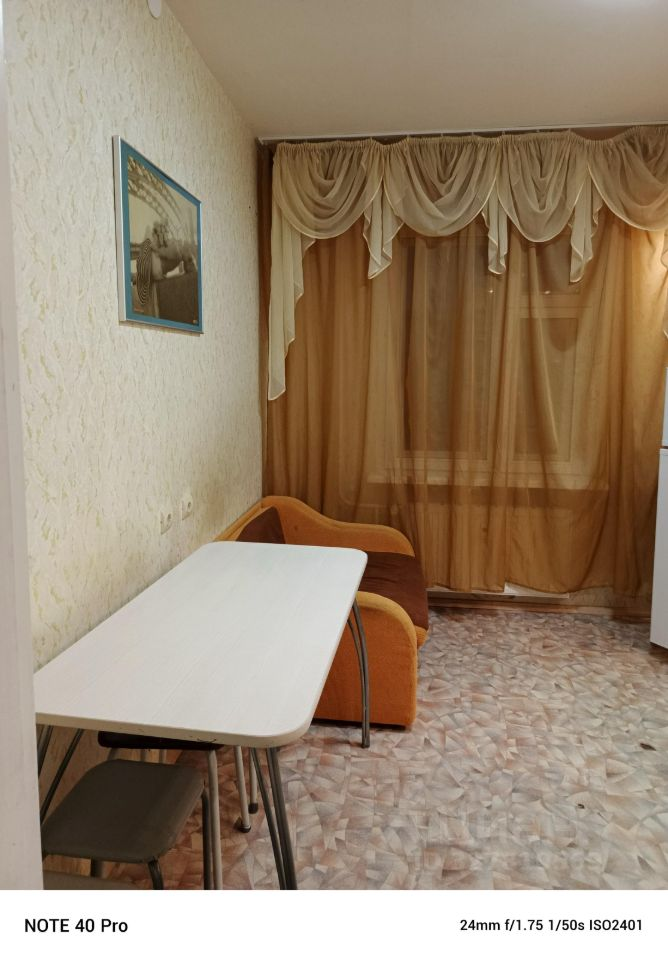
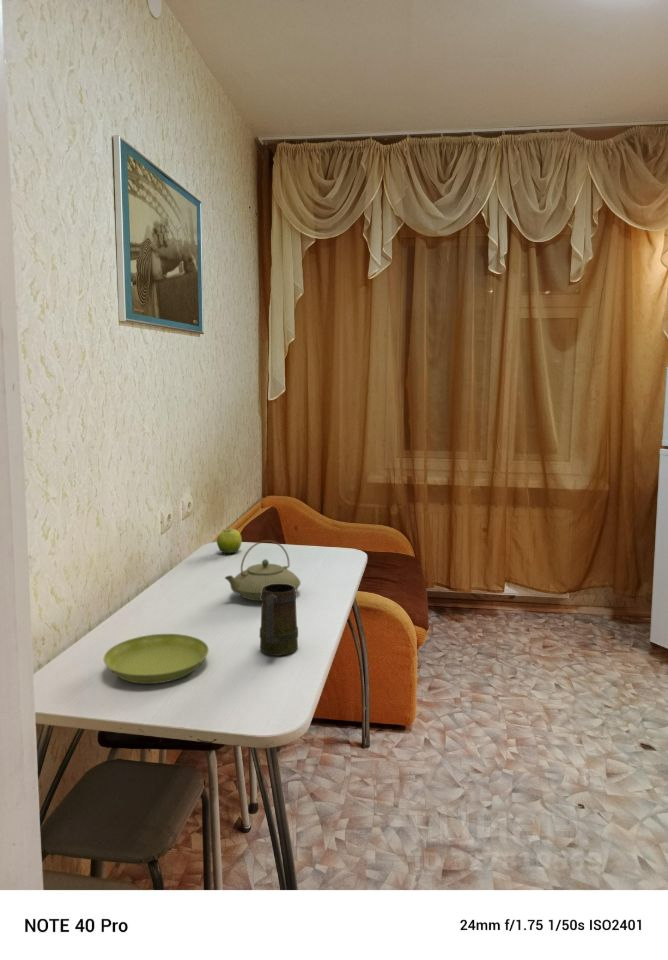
+ saucer [103,633,210,685]
+ fruit [216,528,243,554]
+ teapot [224,539,301,602]
+ mug [259,584,299,657]
